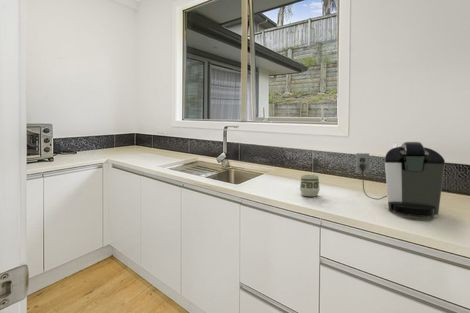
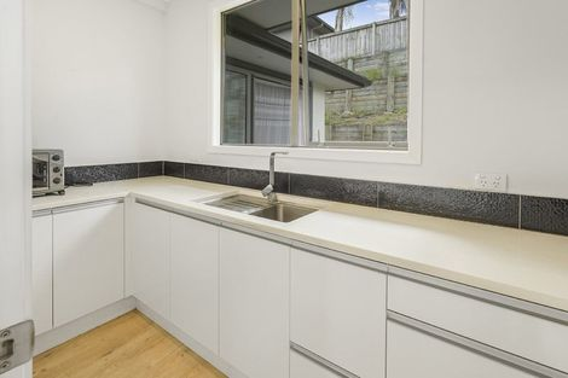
- coffee maker [355,141,446,218]
- cup [299,174,321,197]
